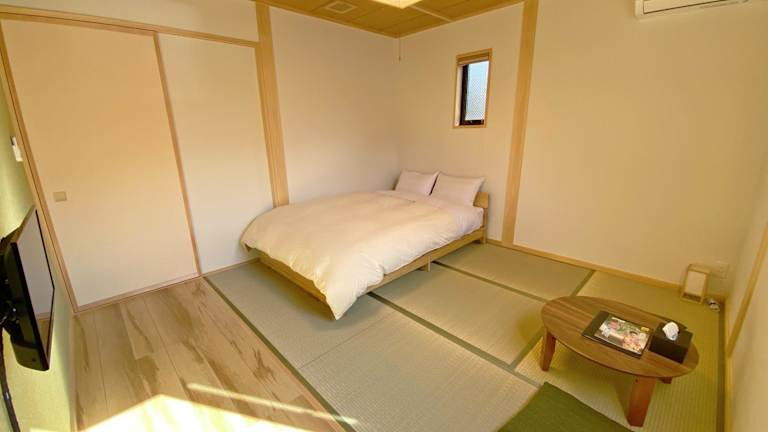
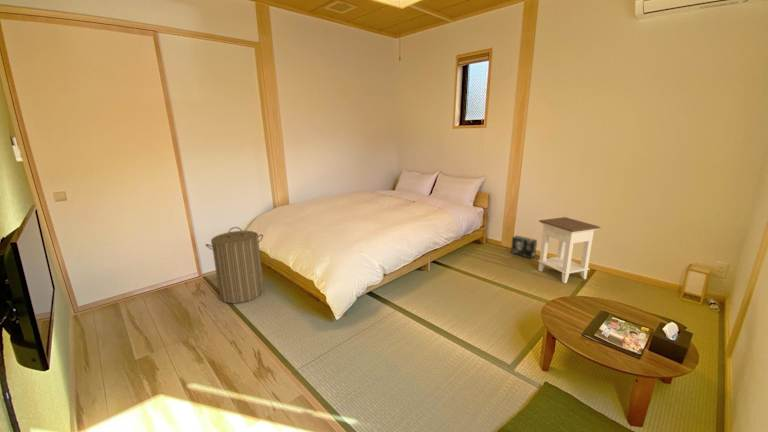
+ laundry hamper [205,226,265,304]
+ box [510,234,538,259]
+ nightstand [537,216,602,284]
